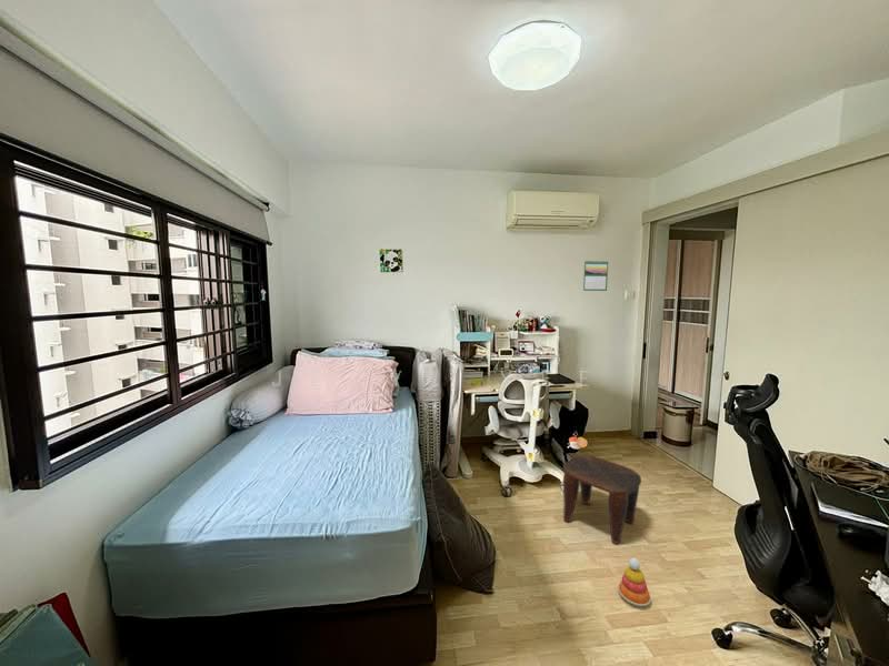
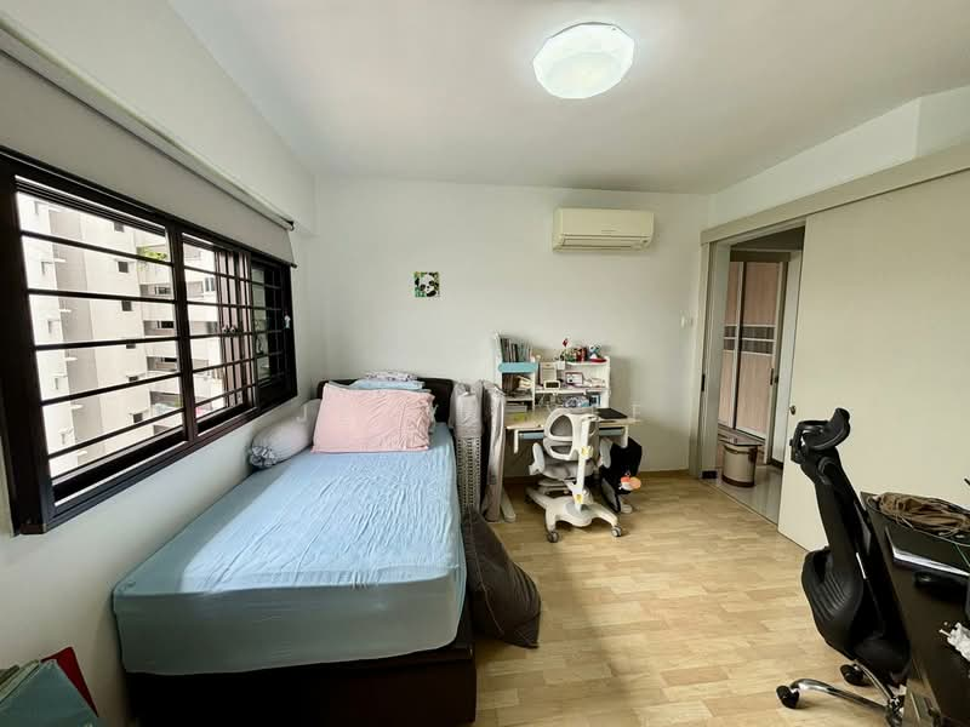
- stool [562,454,642,545]
- calendar [582,259,609,292]
- stacking toy [617,557,652,607]
